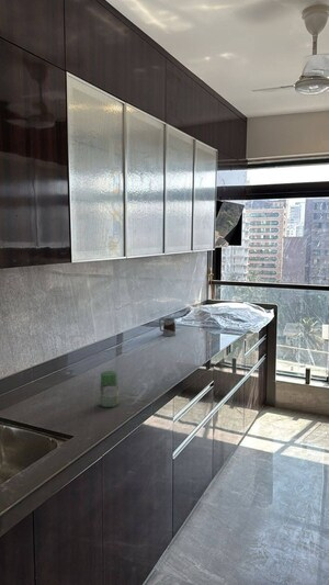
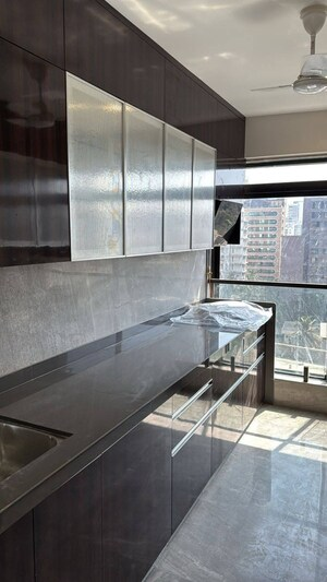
- mug [158,317,178,337]
- jar [98,370,120,408]
